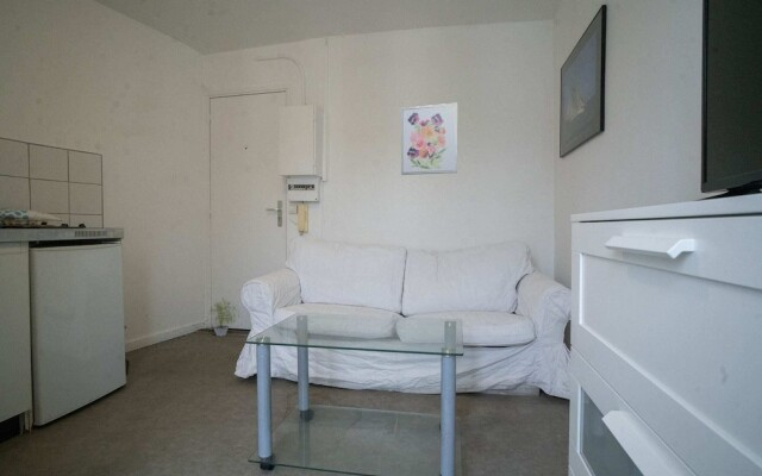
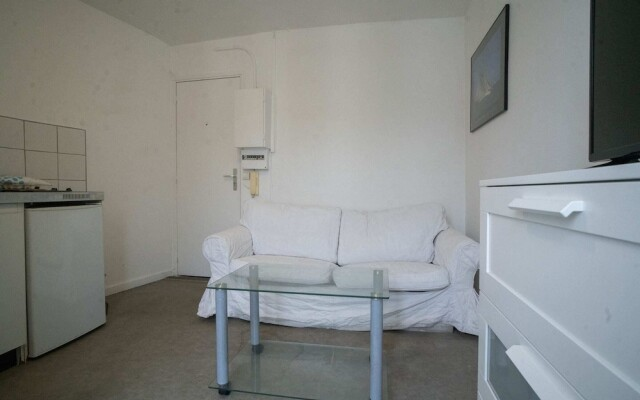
- potted plant [208,299,241,338]
- wall art [400,102,458,176]
